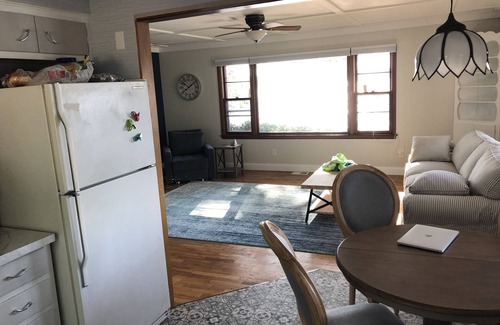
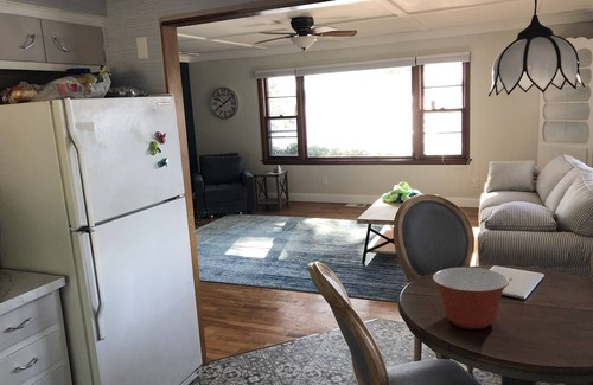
+ mixing bowl [432,267,510,331]
